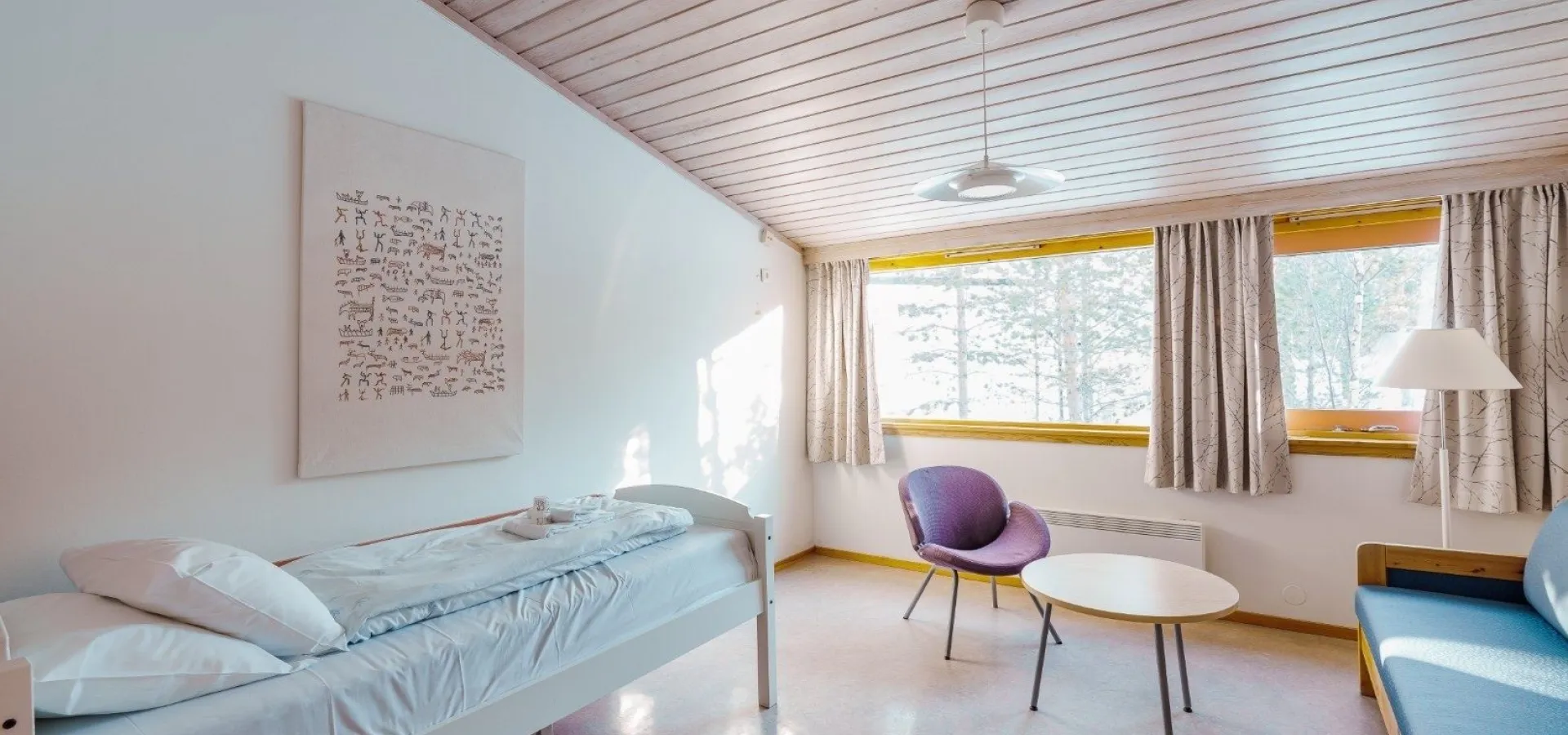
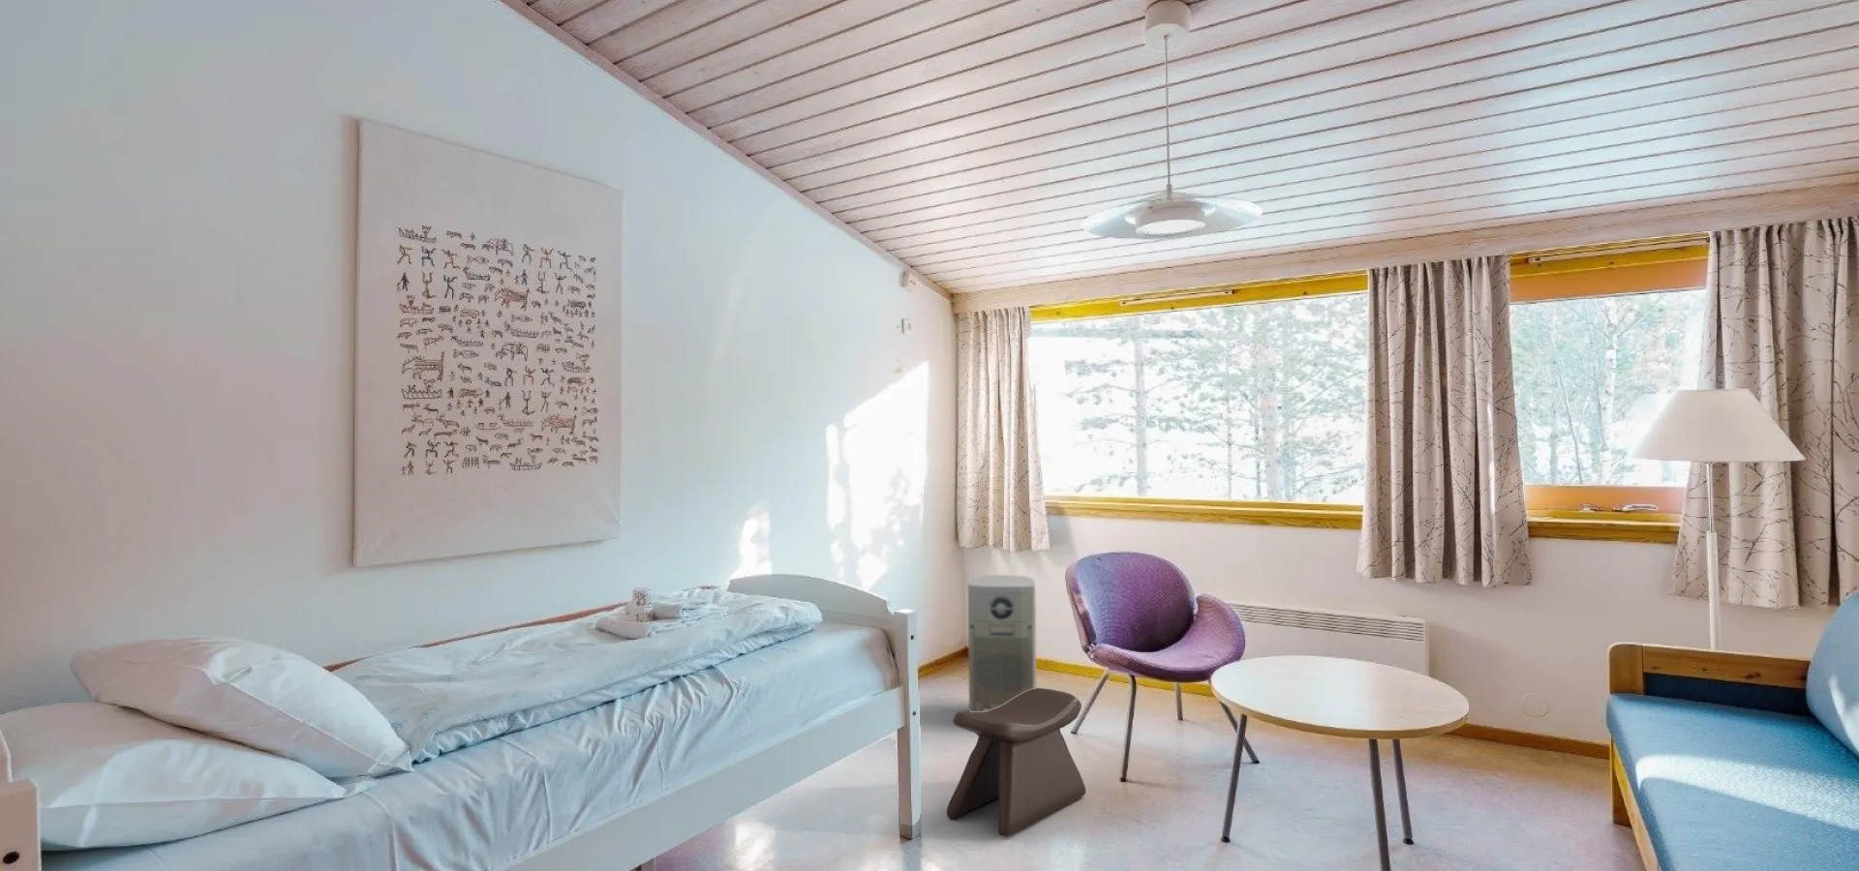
+ air purifier [967,574,1037,712]
+ stool [946,687,1086,837]
